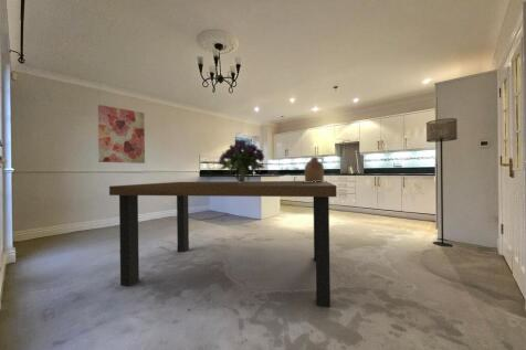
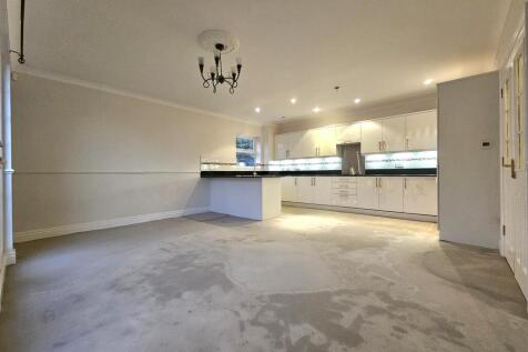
- dining table [108,180,338,308]
- floor lamp [425,117,459,248]
- bouquet [218,138,265,183]
- ceramic jug [303,156,327,182]
- wall art [97,104,146,165]
